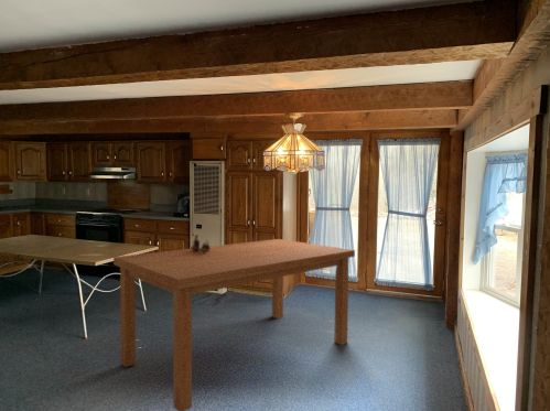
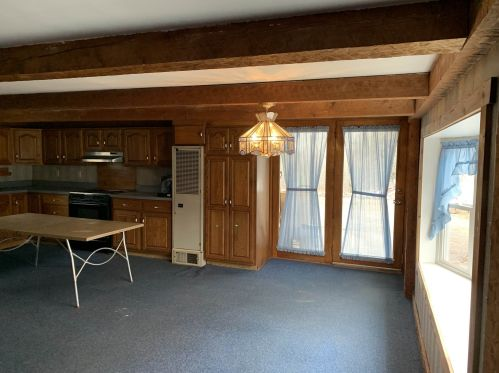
- dining table [112,238,356,411]
- vase [190,234,211,255]
